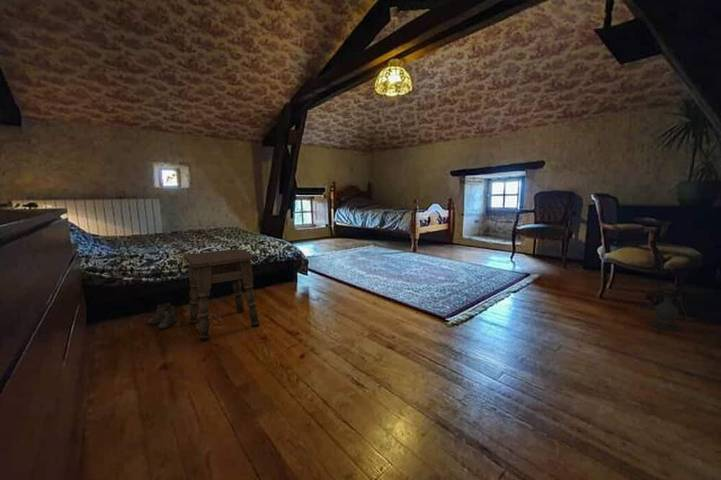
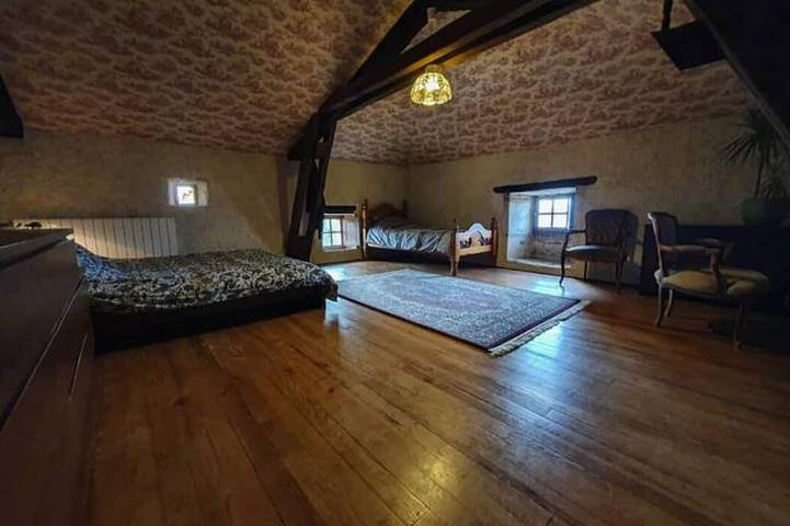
- lantern [646,282,688,332]
- boots [147,302,178,330]
- side table [182,248,260,342]
